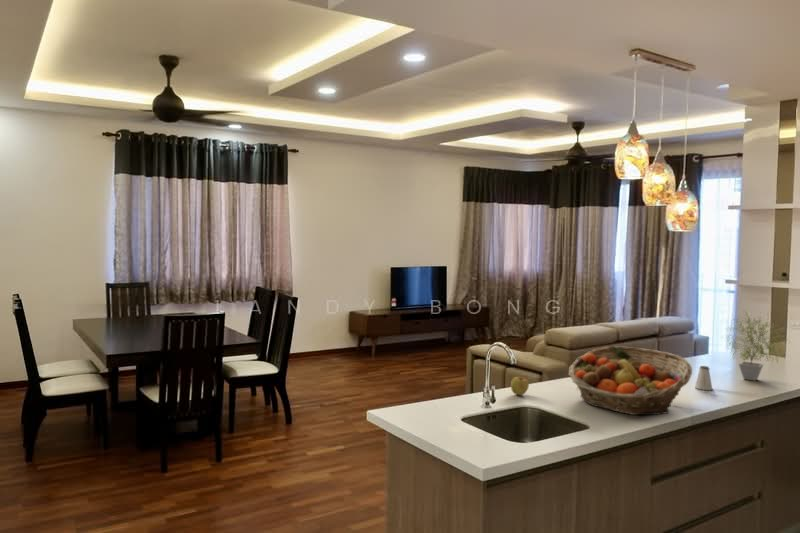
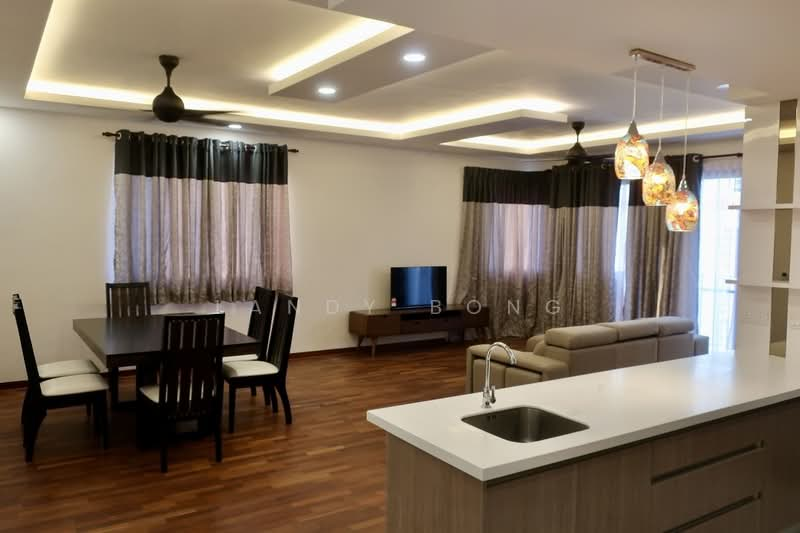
- apple [510,376,530,396]
- saltshaker [694,365,713,391]
- potted plant [722,309,792,382]
- fruit basket [567,345,693,416]
